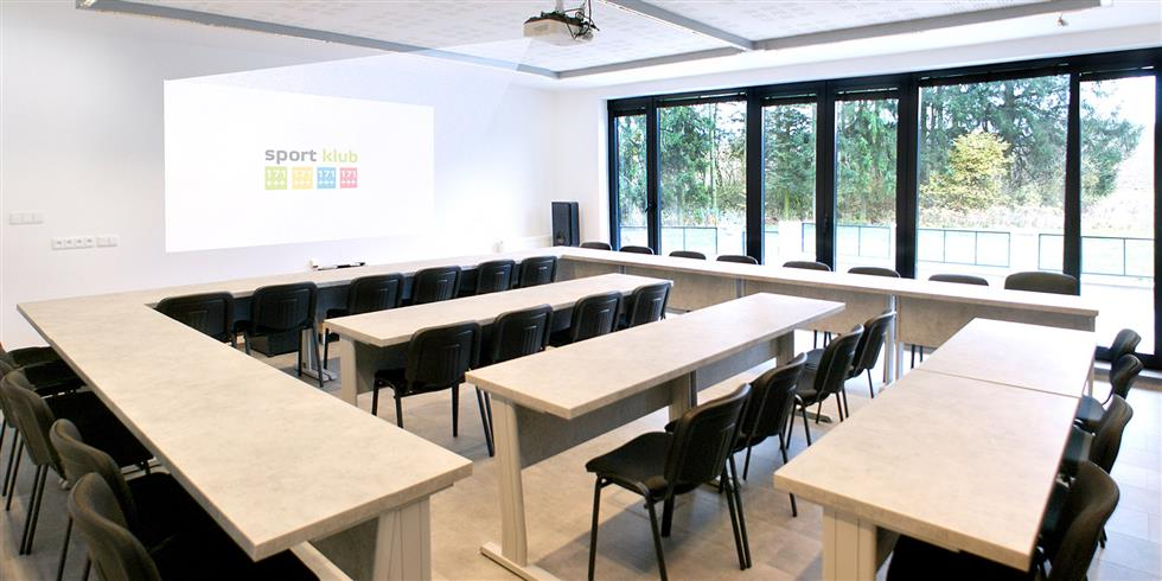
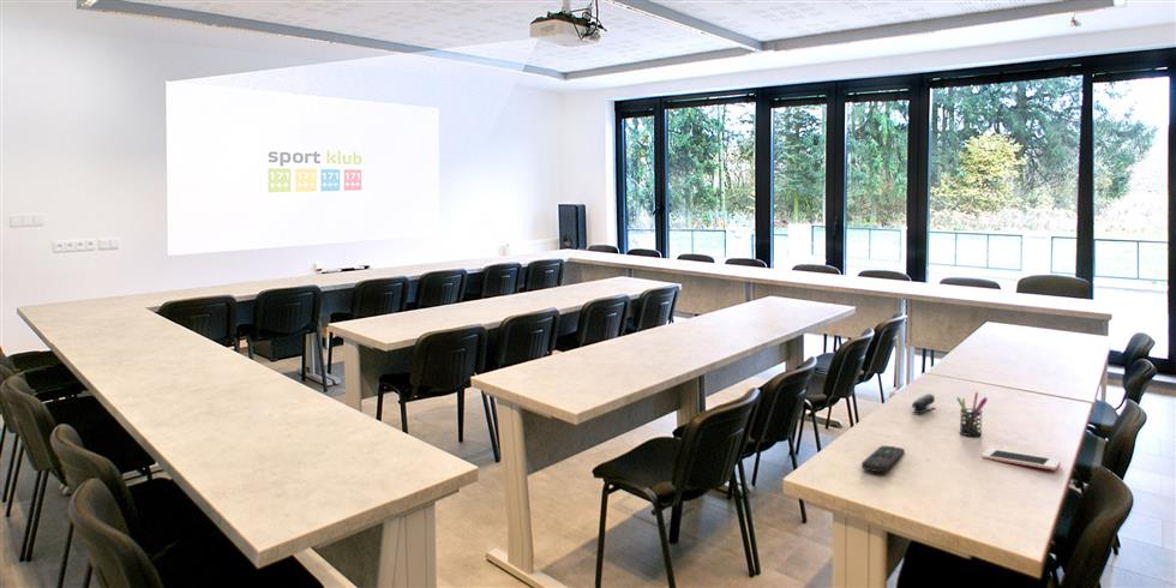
+ remote control [860,445,906,473]
+ stapler [911,392,936,414]
+ cell phone [980,448,1062,472]
+ pen holder [955,391,989,437]
